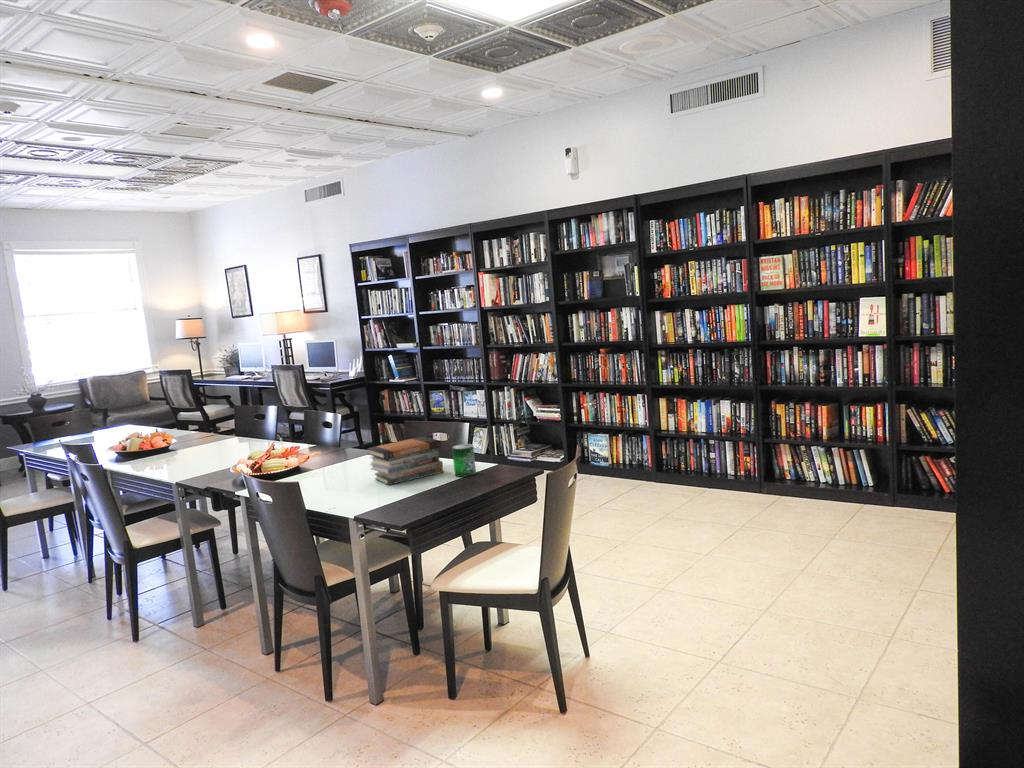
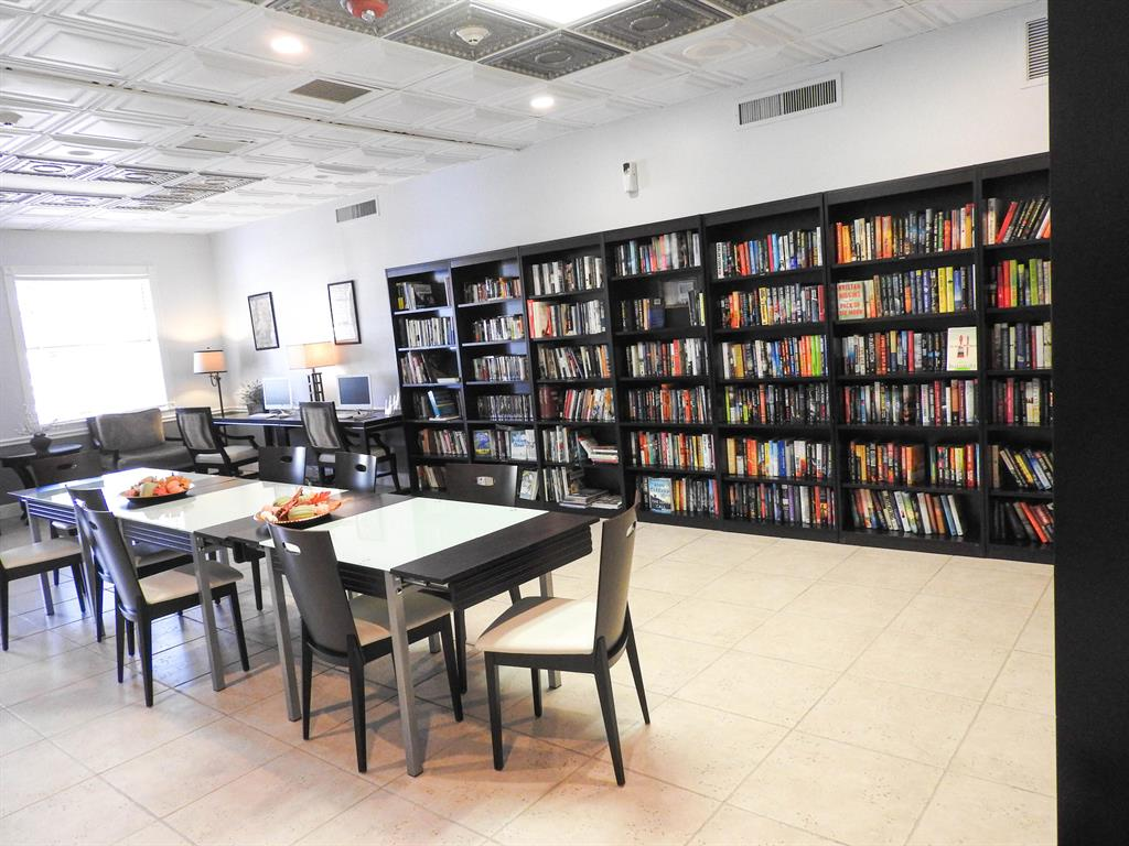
- beverage can [451,443,477,478]
- book stack [366,436,444,486]
